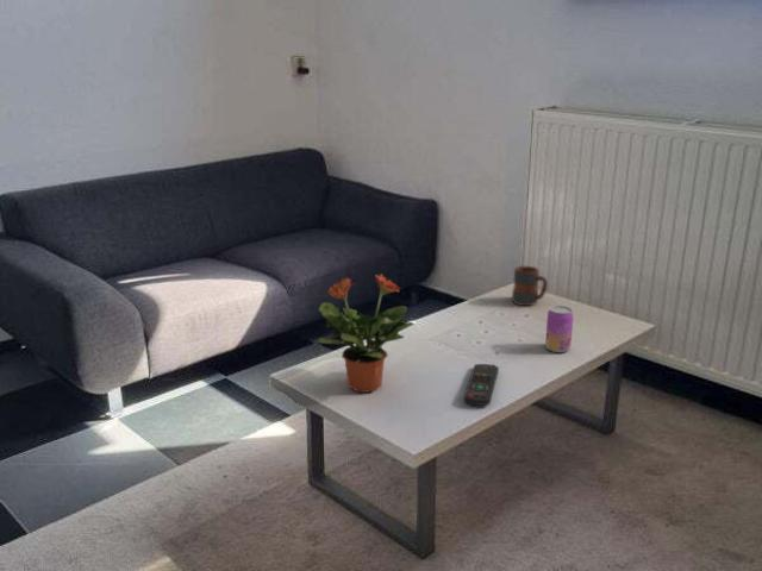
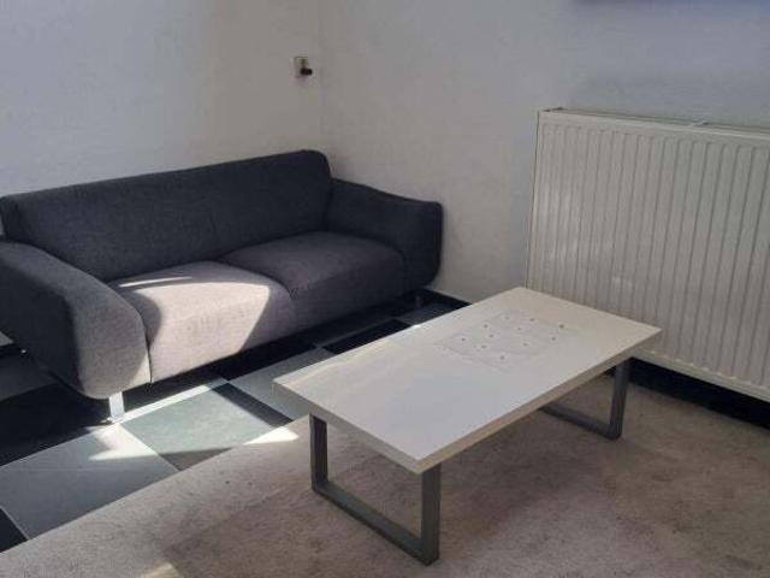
- beverage can [544,305,575,353]
- mug [511,265,549,307]
- potted plant [316,274,416,394]
- remote control [462,363,500,407]
